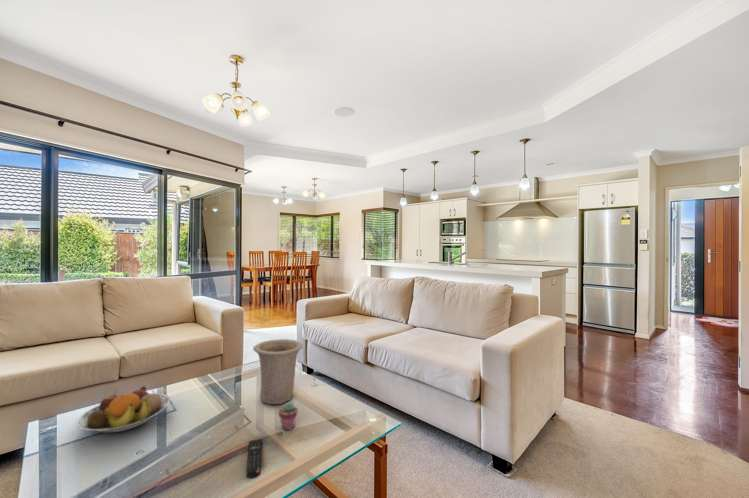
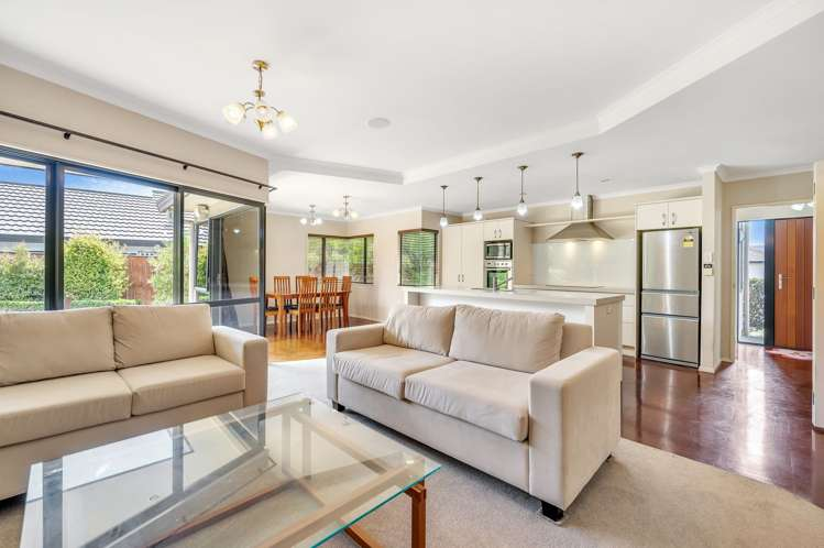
- vase [252,338,303,405]
- remote control [245,438,263,480]
- fruit bowl [76,385,171,433]
- potted succulent [278,401,299,431]
